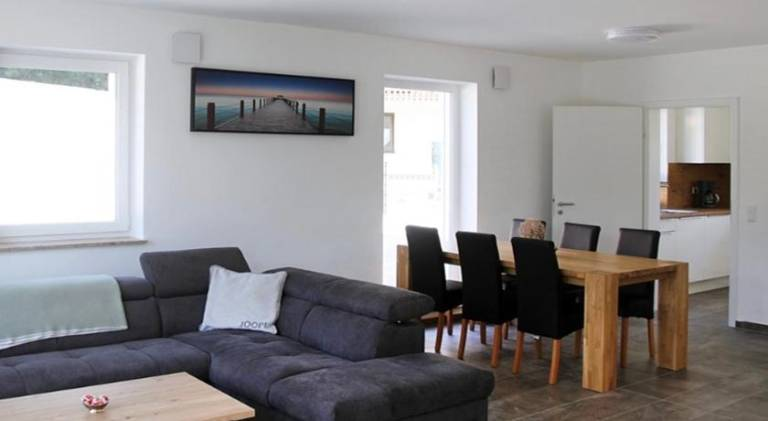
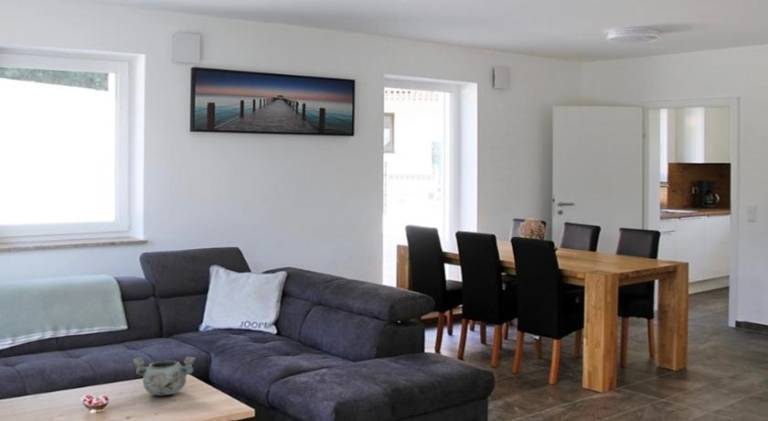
+ decorative bowl [131,355,197,397]
